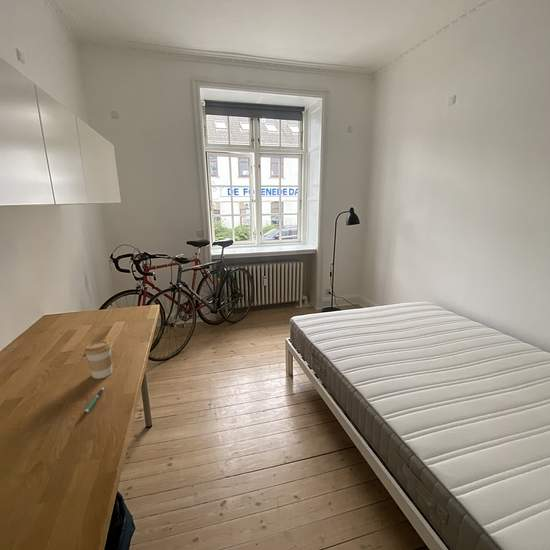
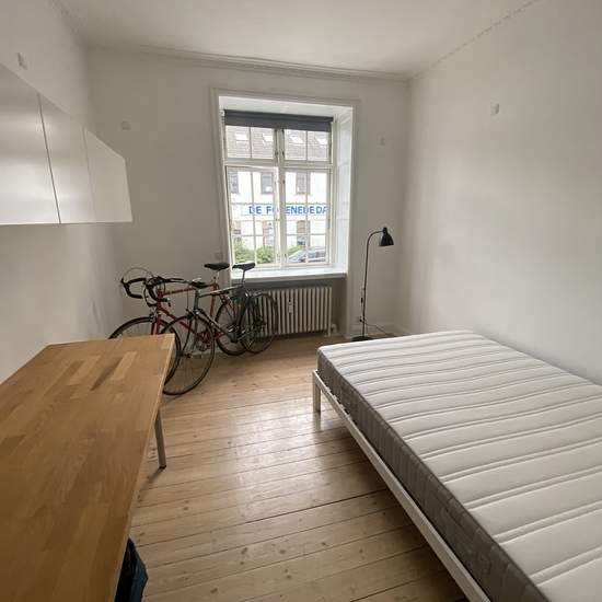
- pen [83,387,105,414]
- coffee cup [83,340,113,380]
